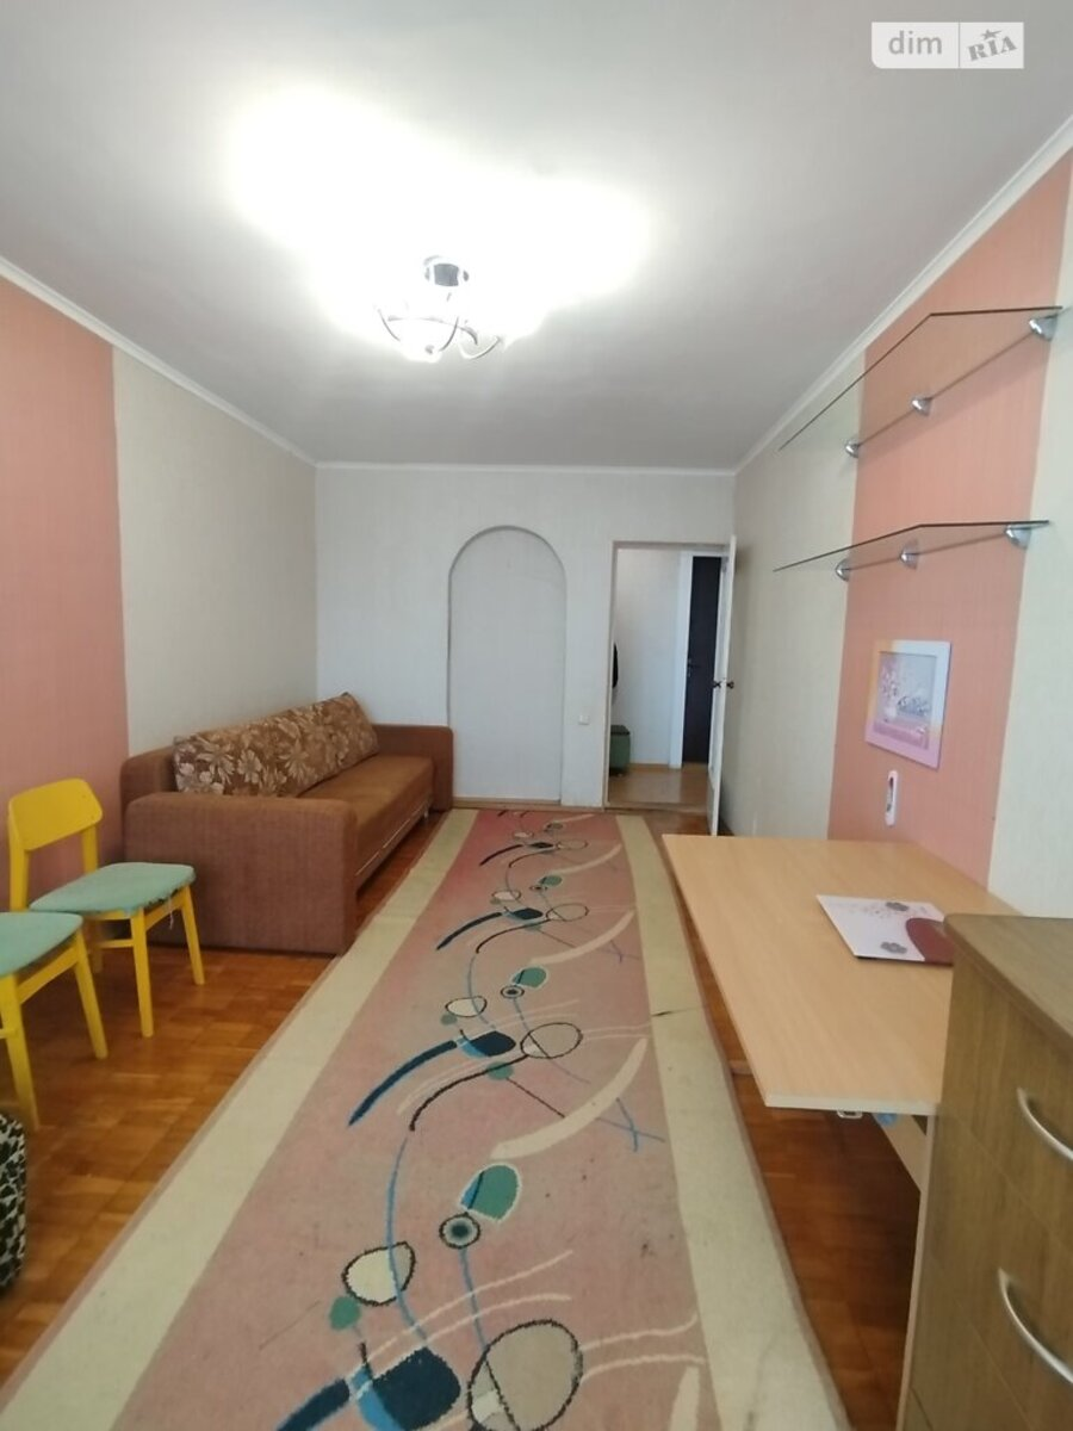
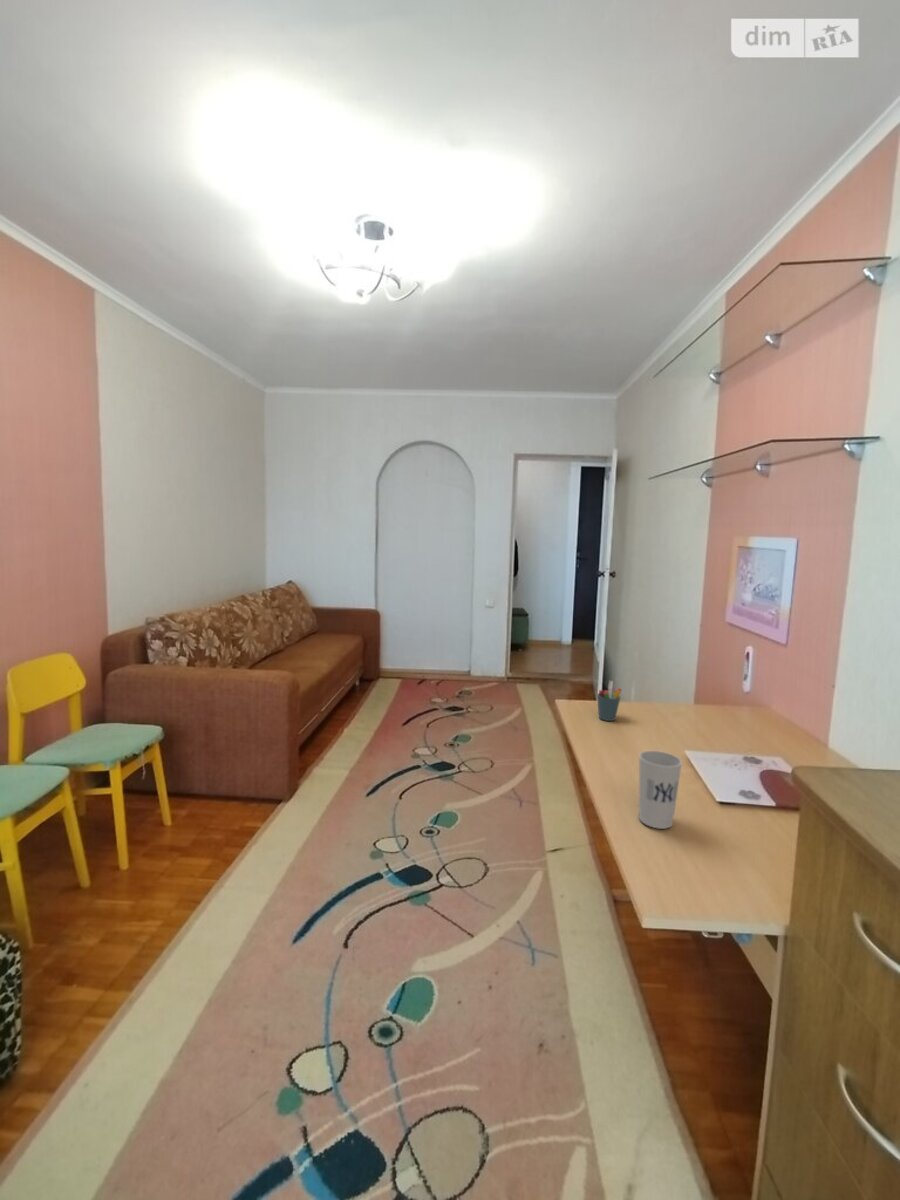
+ cup [638,750,683,830]
+ pen holder [596,680,623,722]
